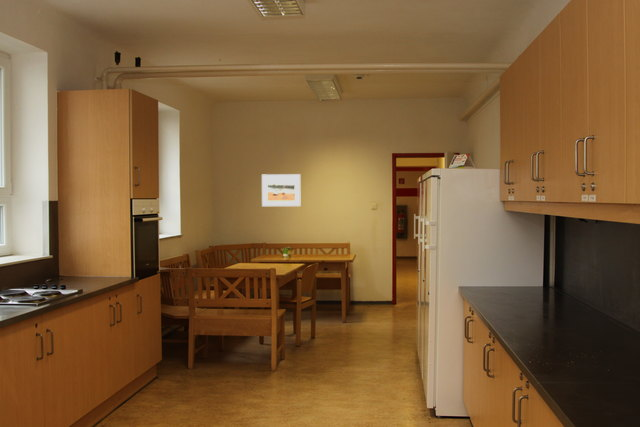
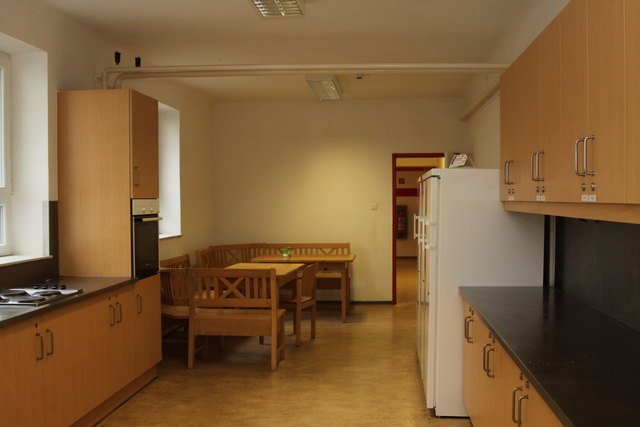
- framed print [261,173,301,207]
